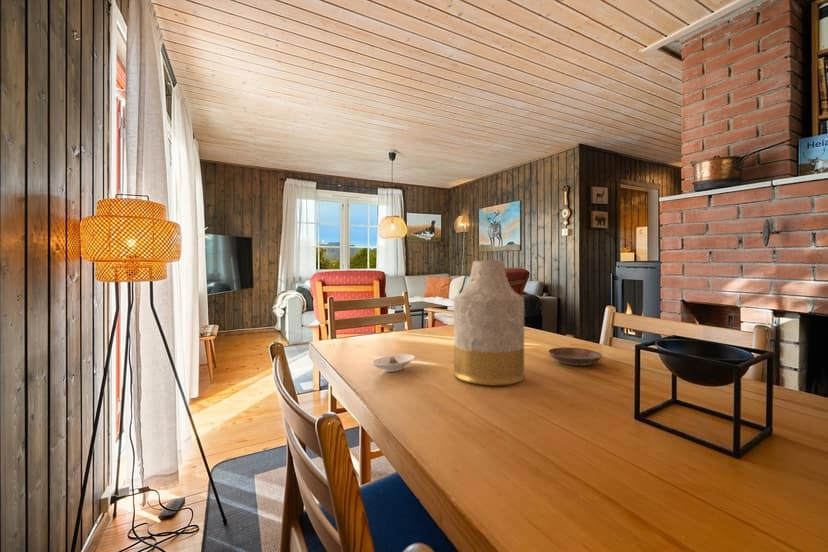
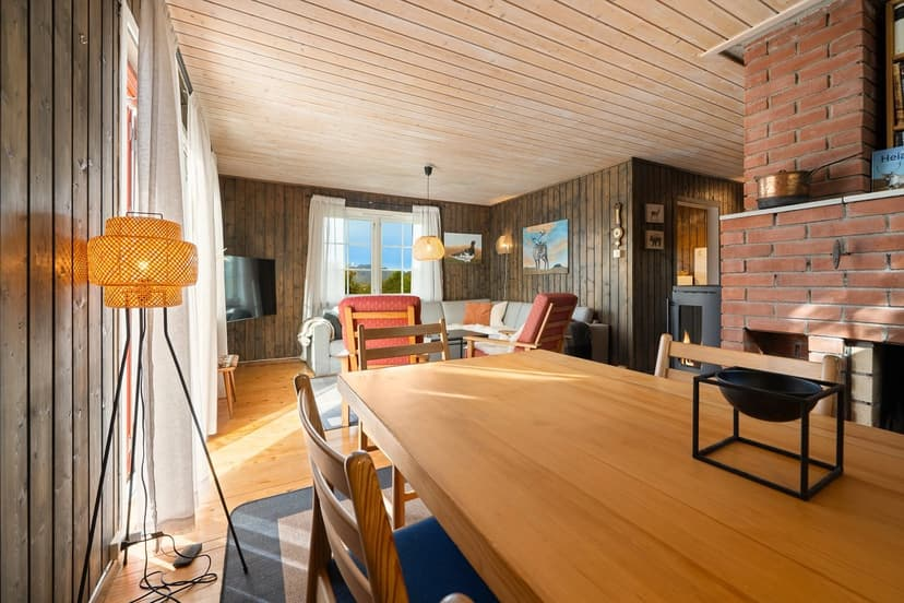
- saucer [370,353,415,373]
- vase [453,260,525,386]
- saucer [547,347,603,367]
